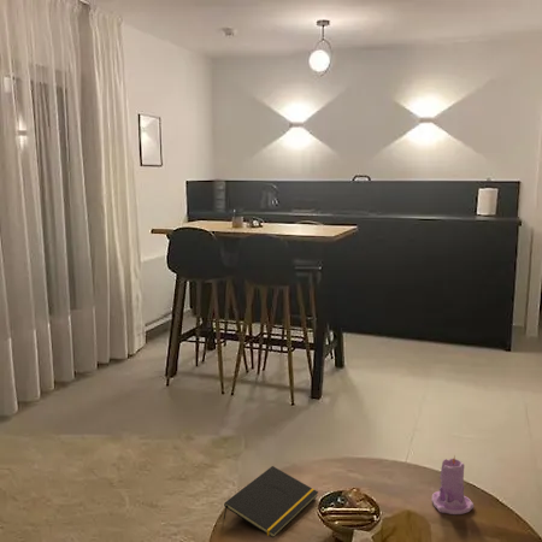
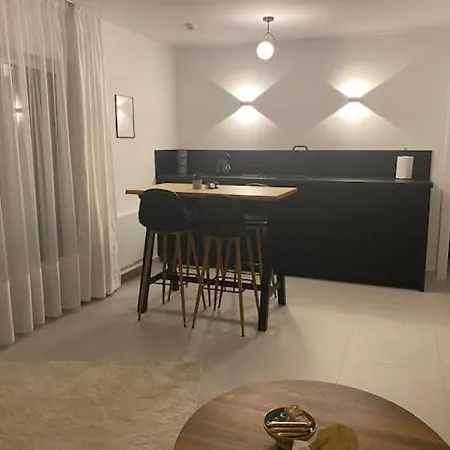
- candle [431,454,475,516]
- notepad [223,465,319,538]
